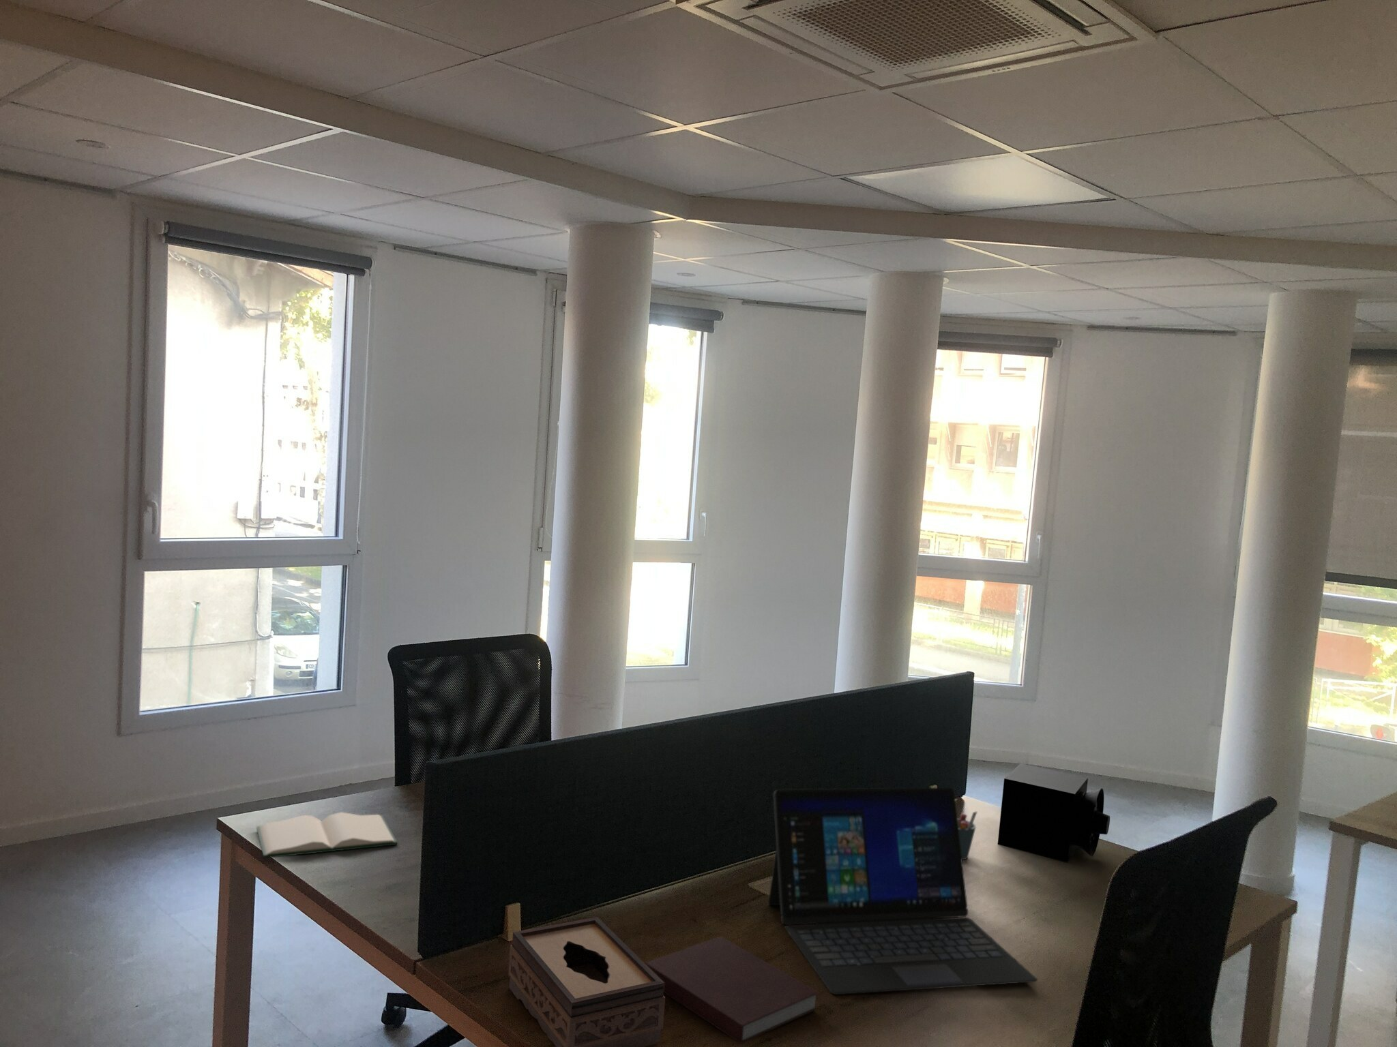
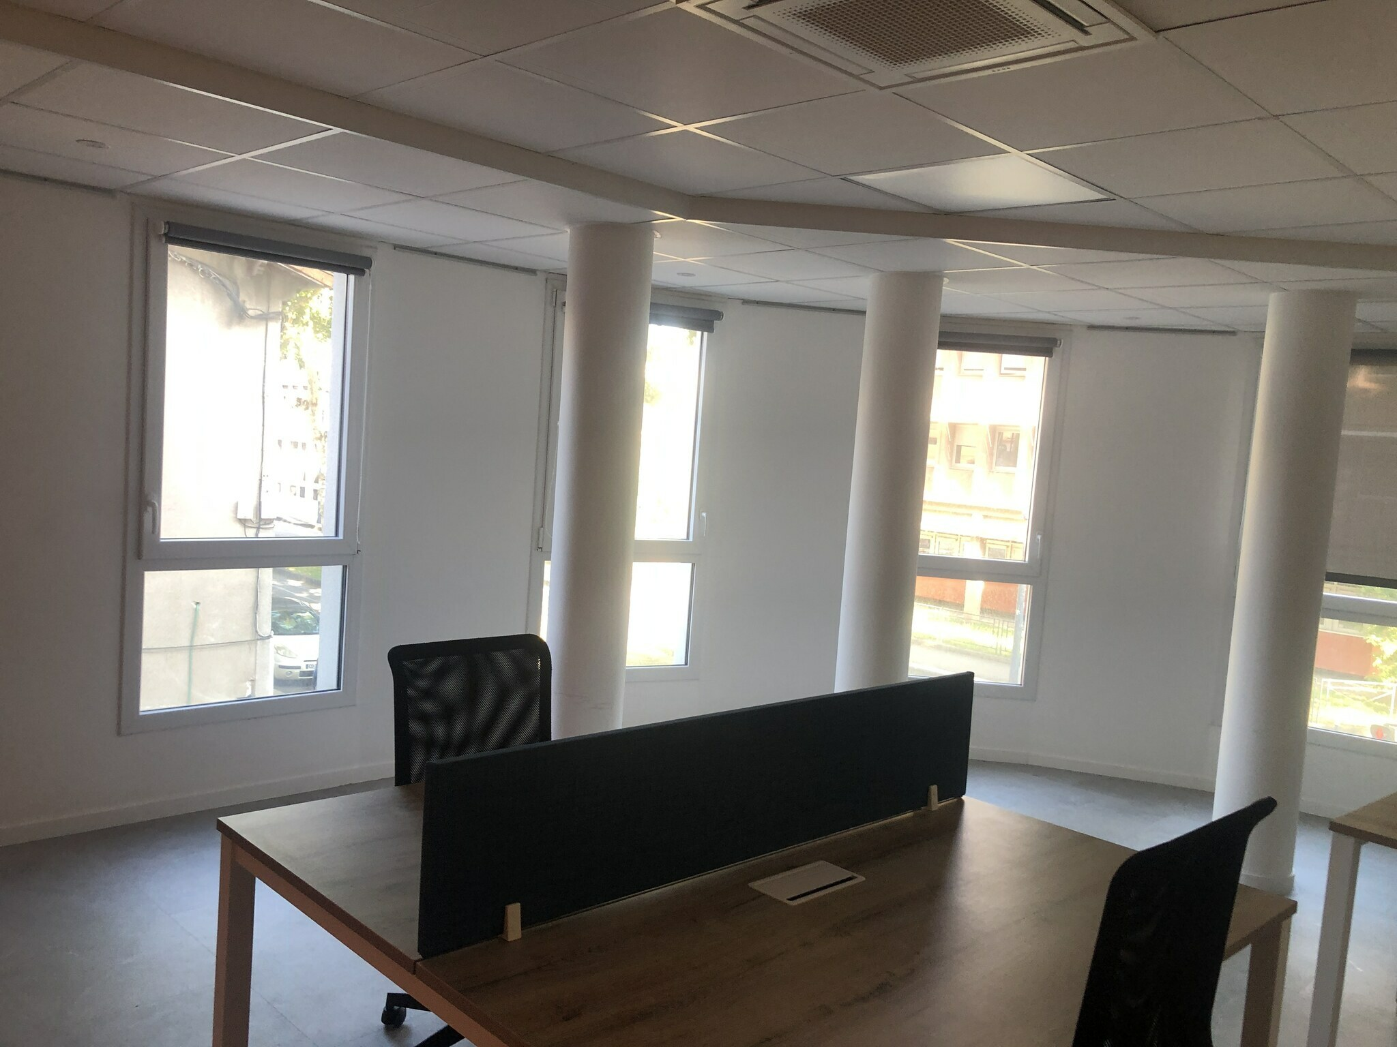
- notebook [644,935,820,1045]
- hardback book [256,812,398,859]
- speaker [998,763,1111,863]
- pen holder [958,811,978,860]
- laptop [768,786,1038,995]
- tissue box [507,916,666,1047]
